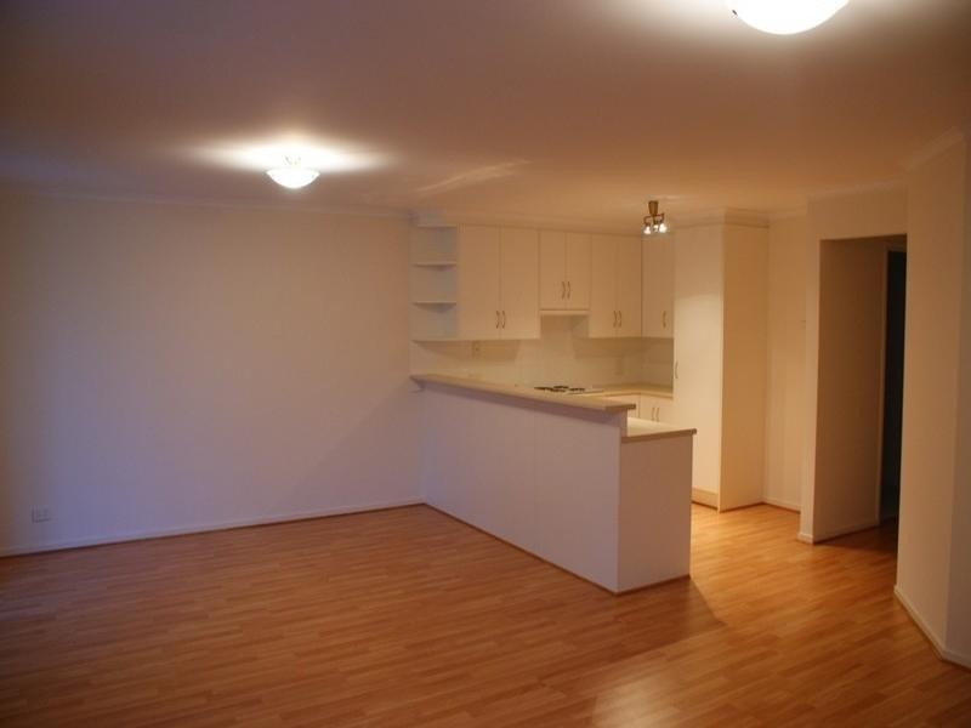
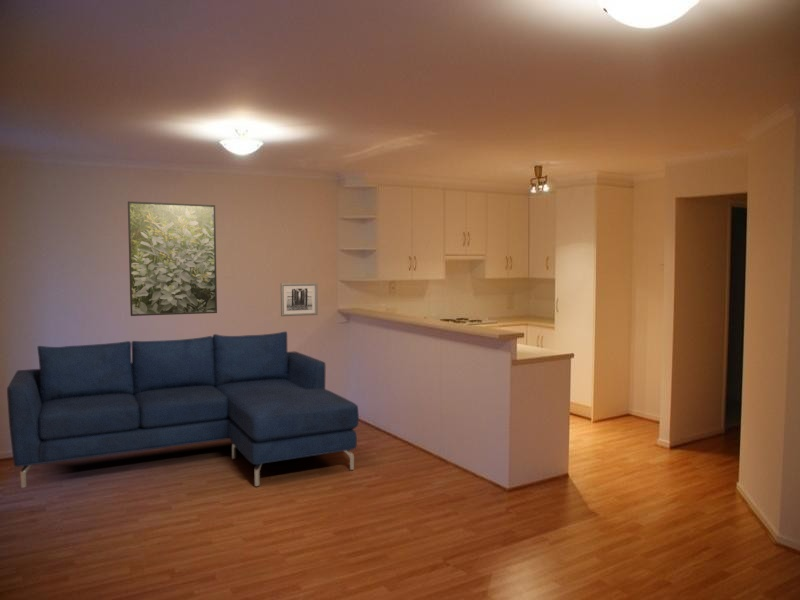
+ wall art [280,282,319,317]
+ sofa [6,330,360,489]
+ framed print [127,200,218,317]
